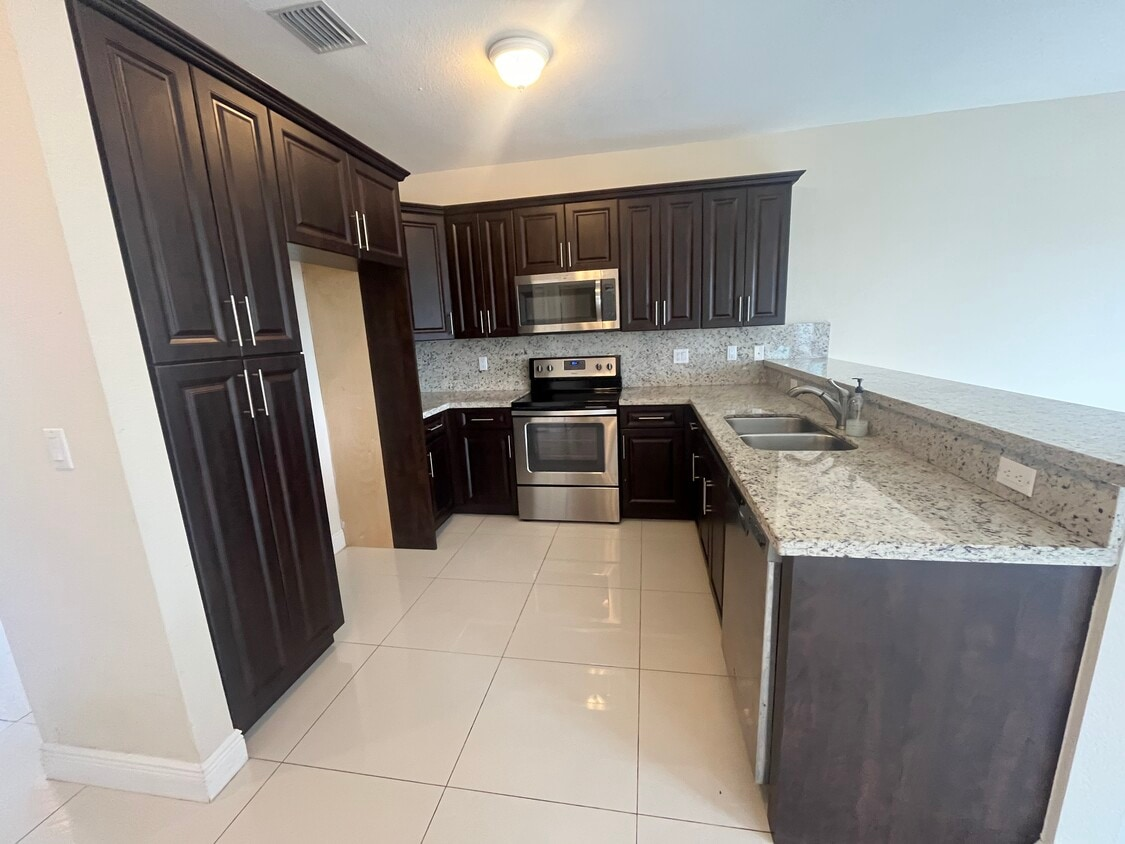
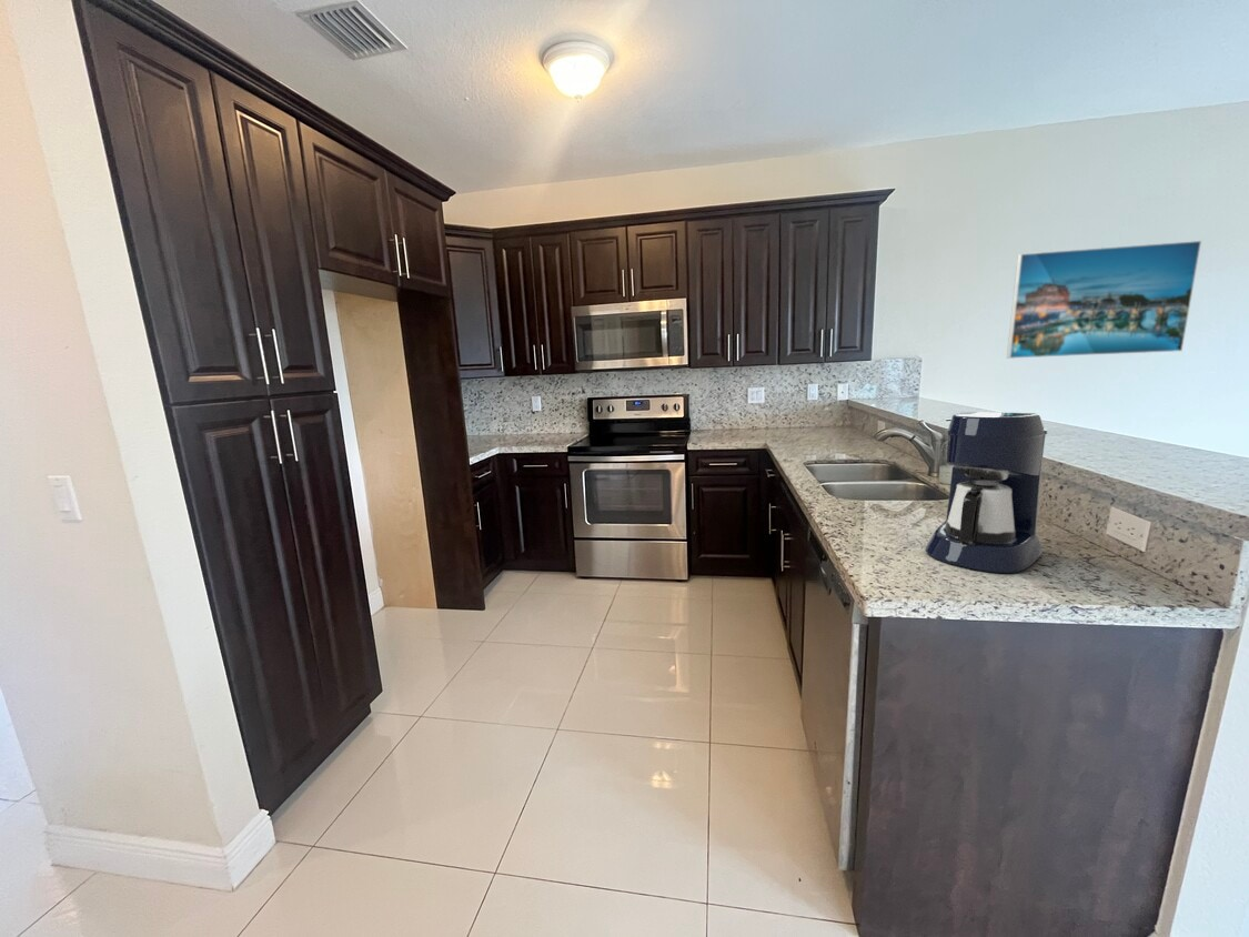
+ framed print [1006,240,1202,360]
+ coffee maker [925,411,1049,574]
